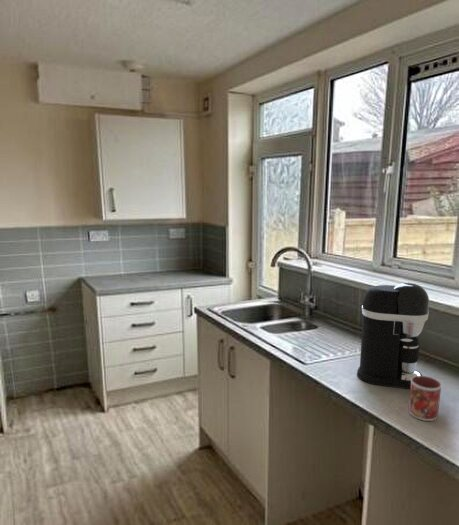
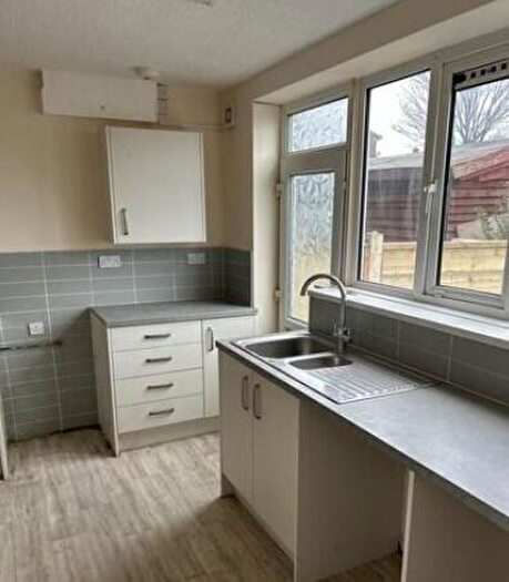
- coffee maker [356,282,430,390]
- mug [407,375,442,422]
